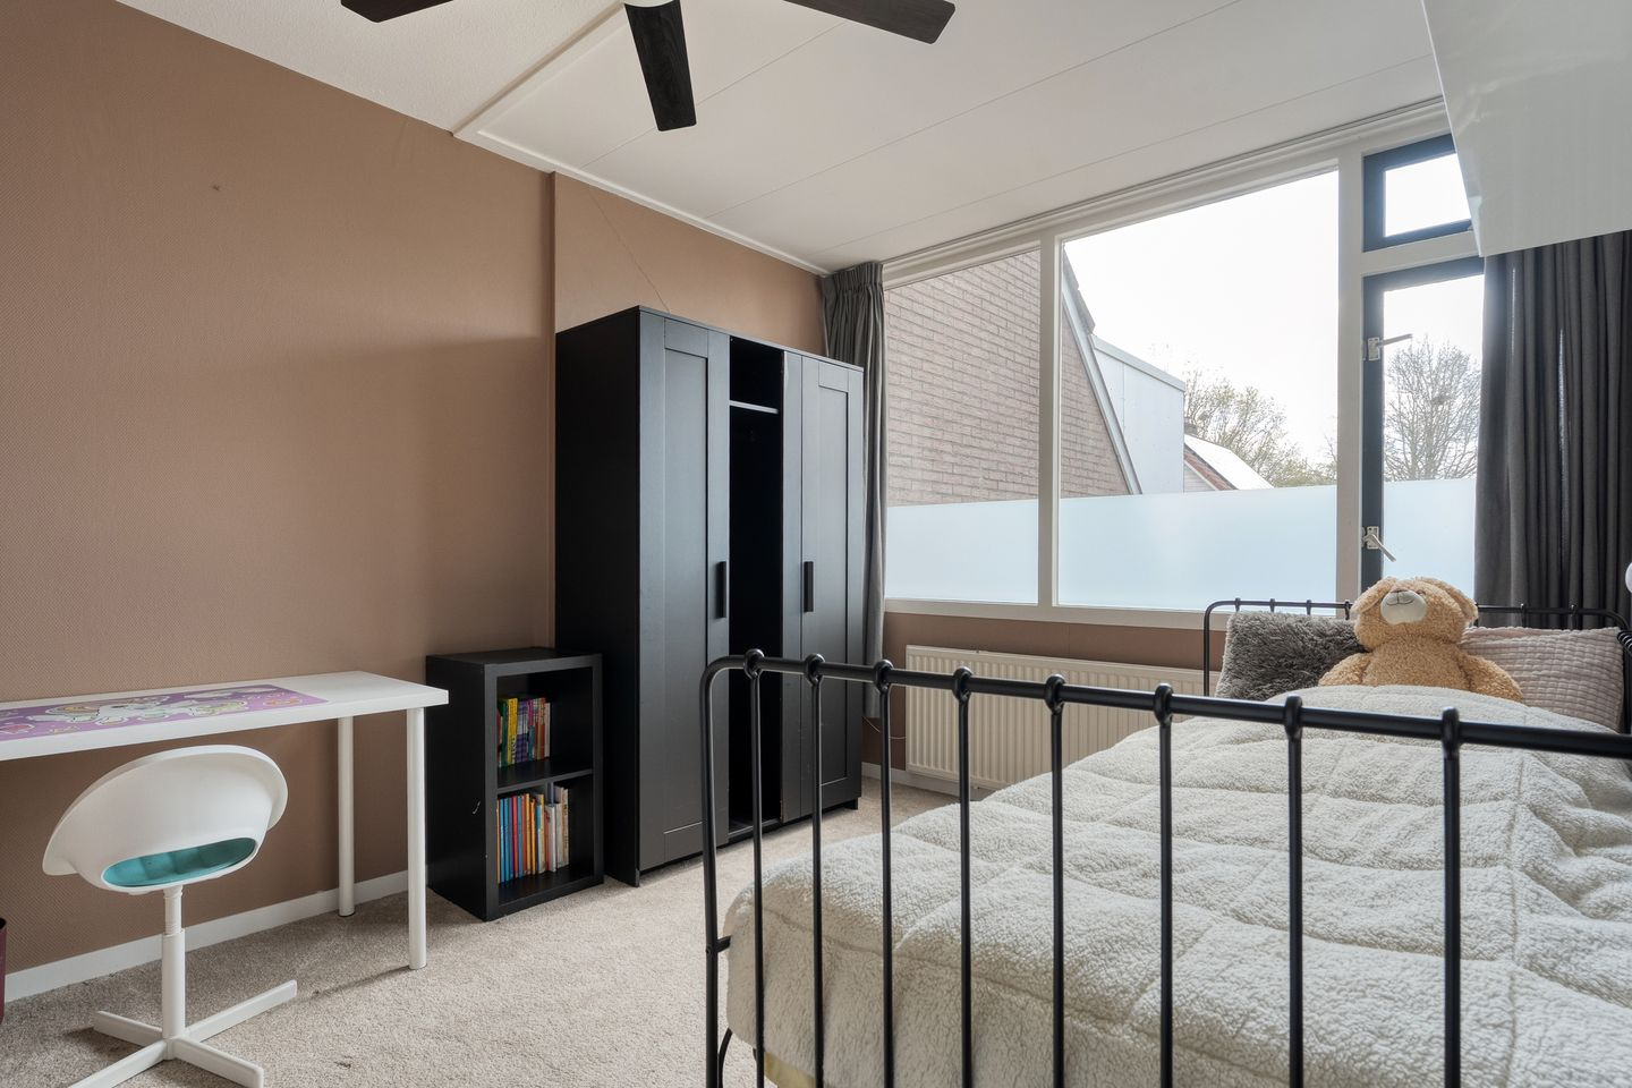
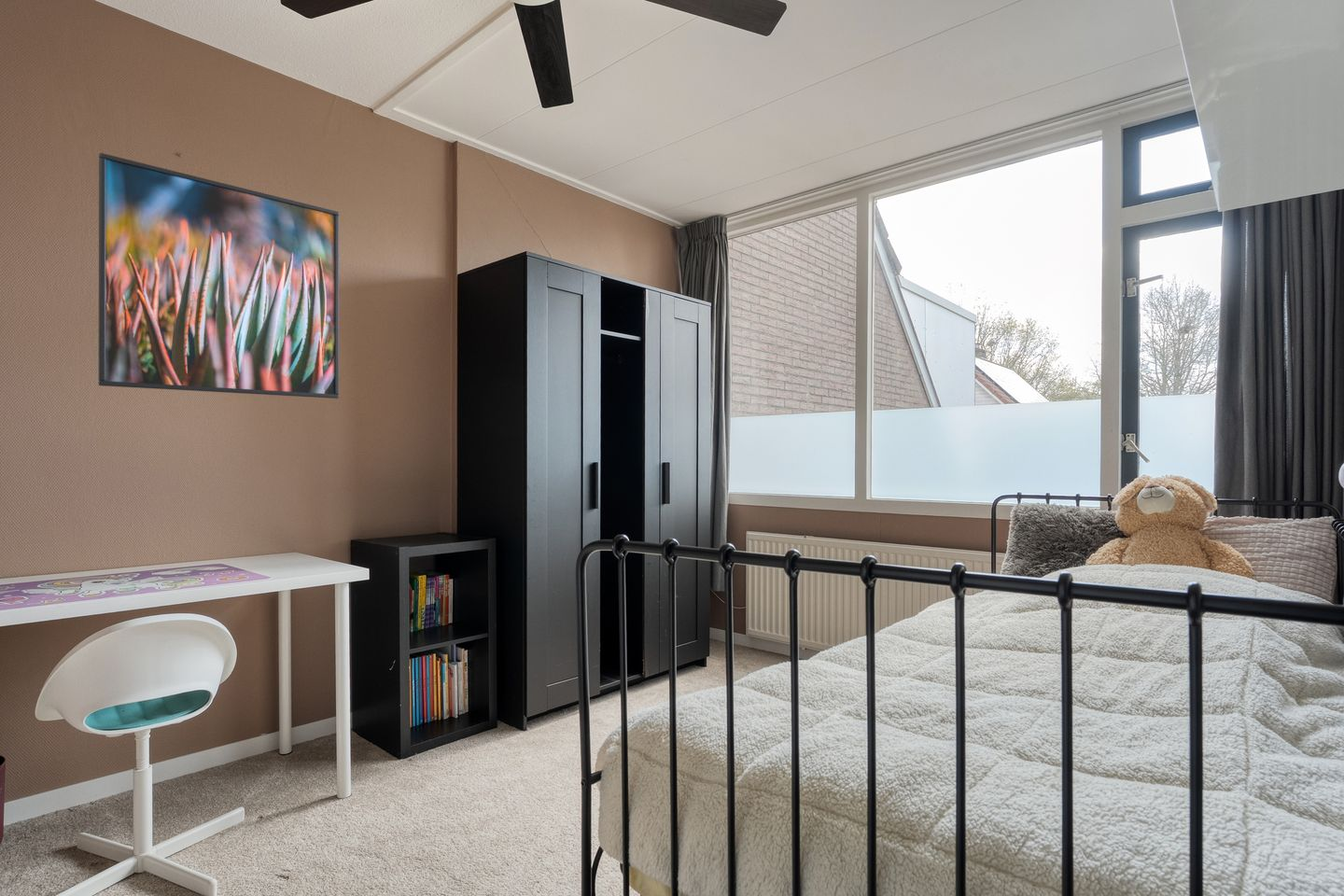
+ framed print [98,152,340,399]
